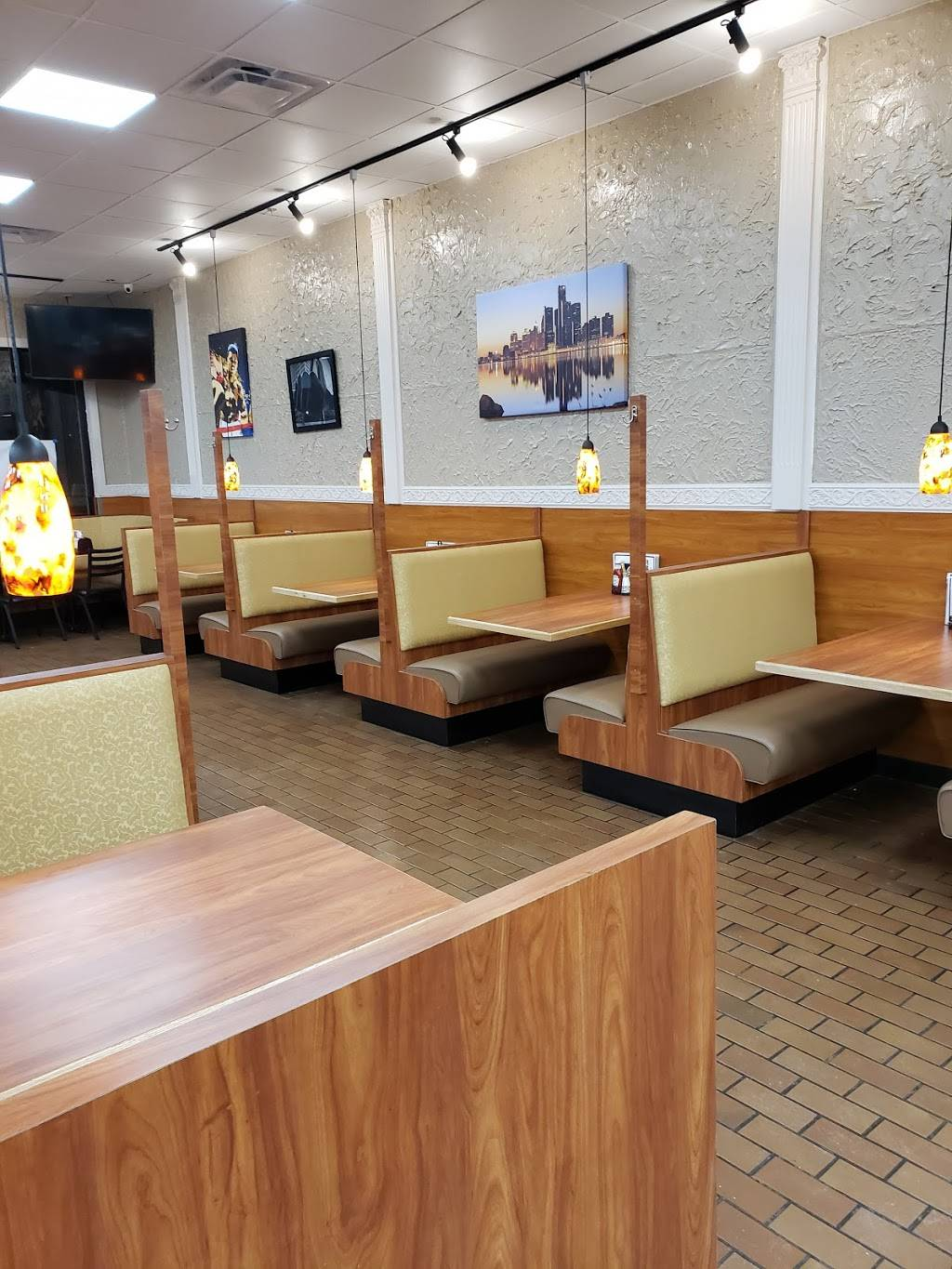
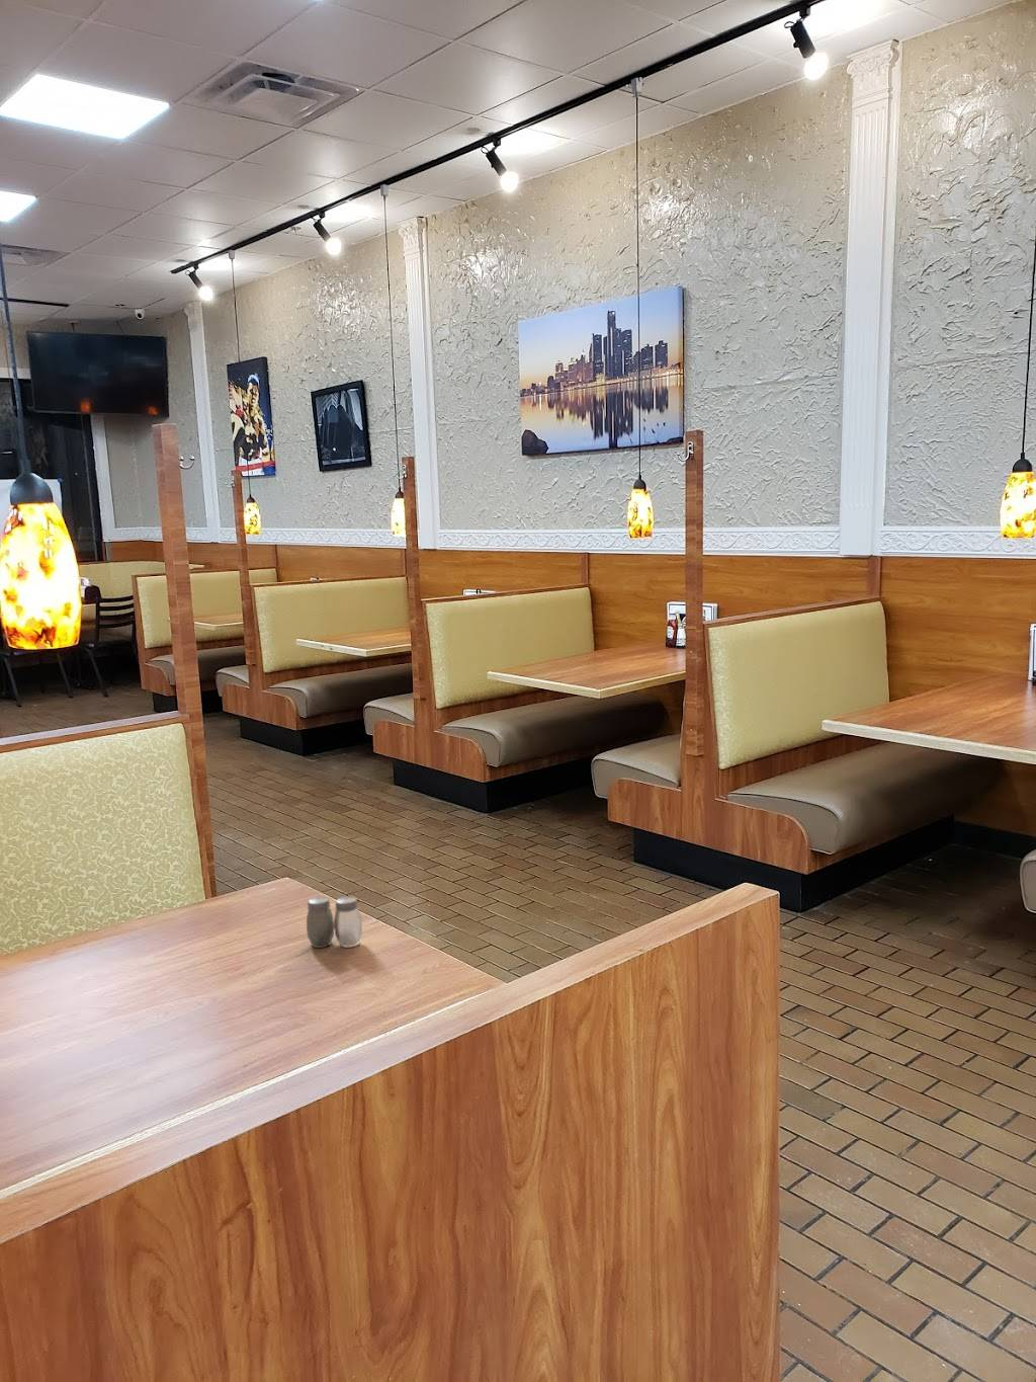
+ salt and pepper shaker [306,895,363,949]
